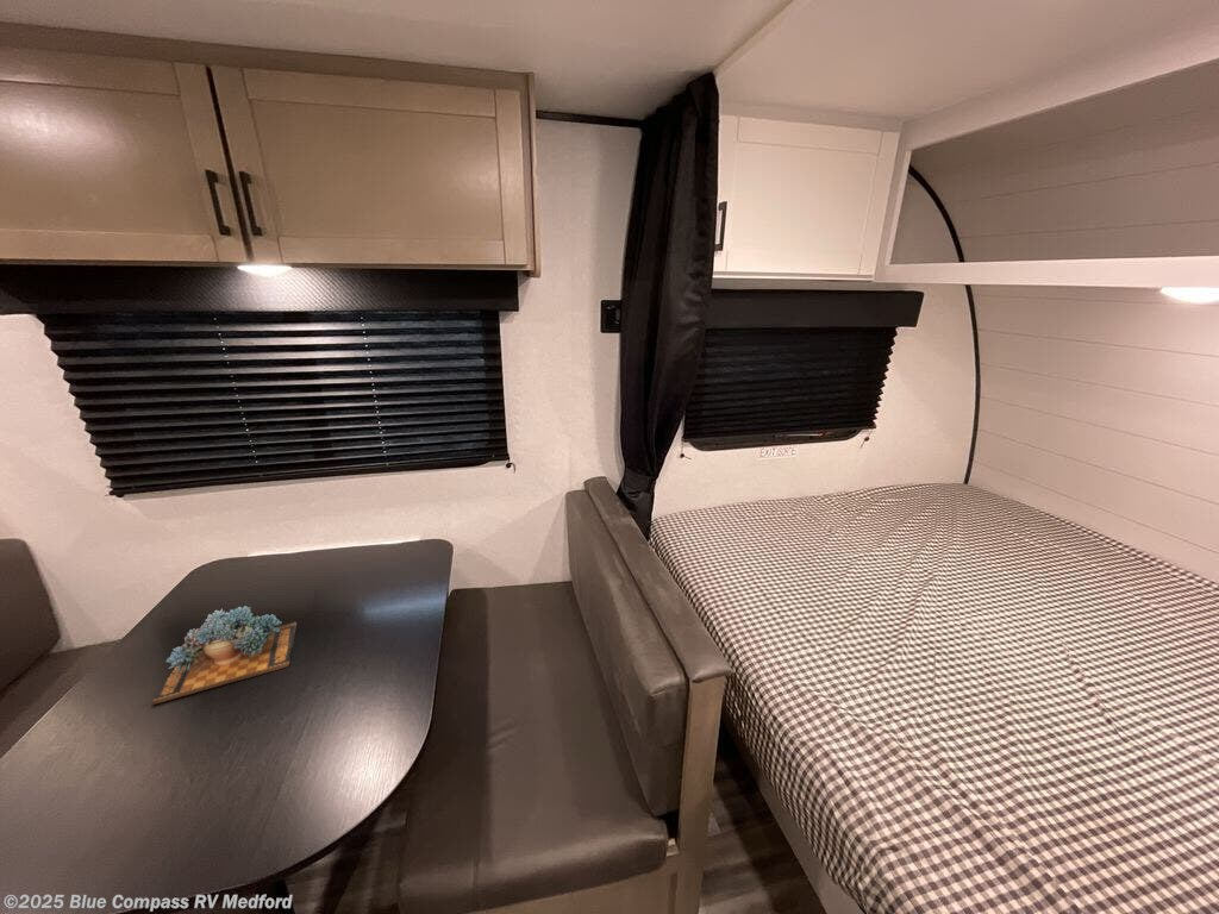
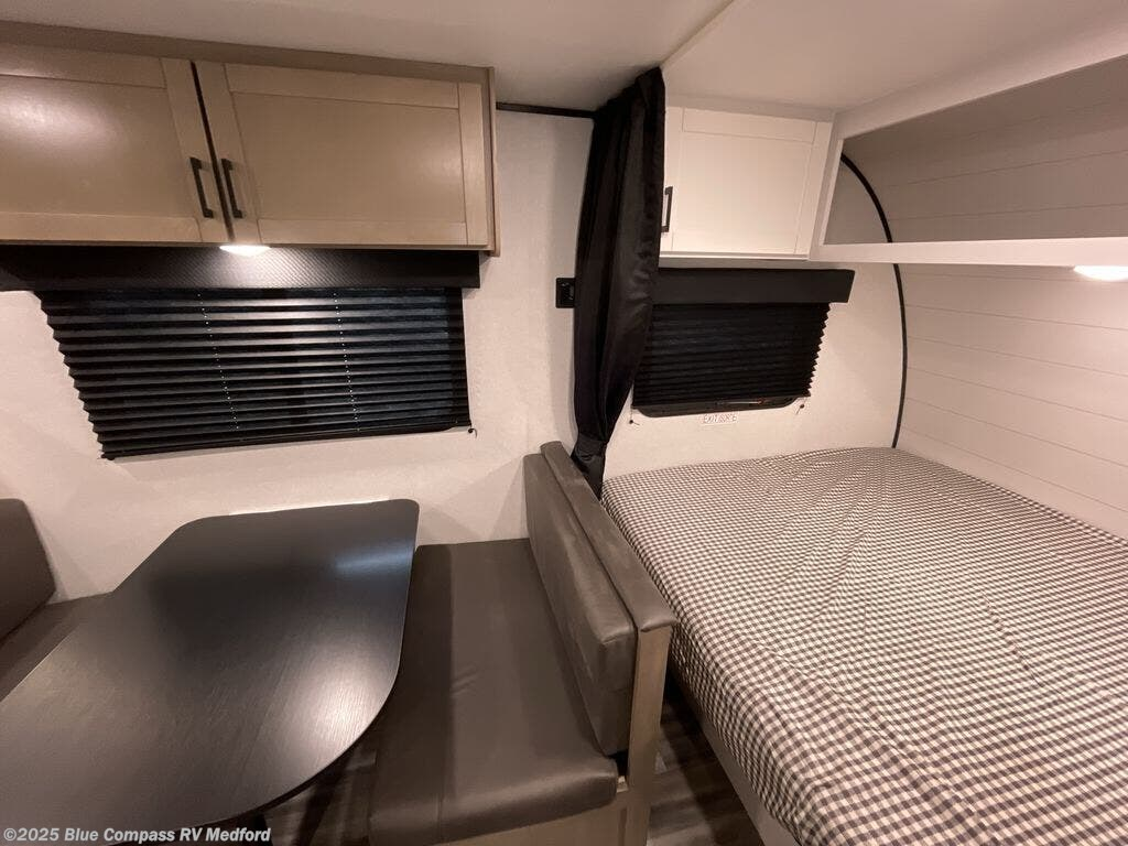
- succulent plant [150,605,298,706]
